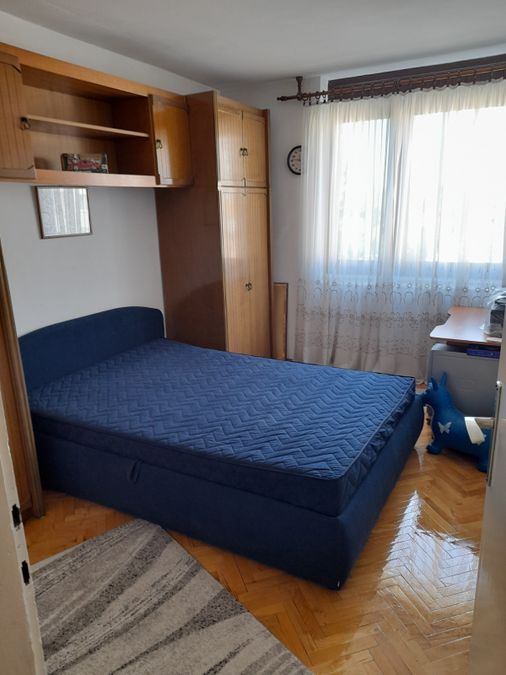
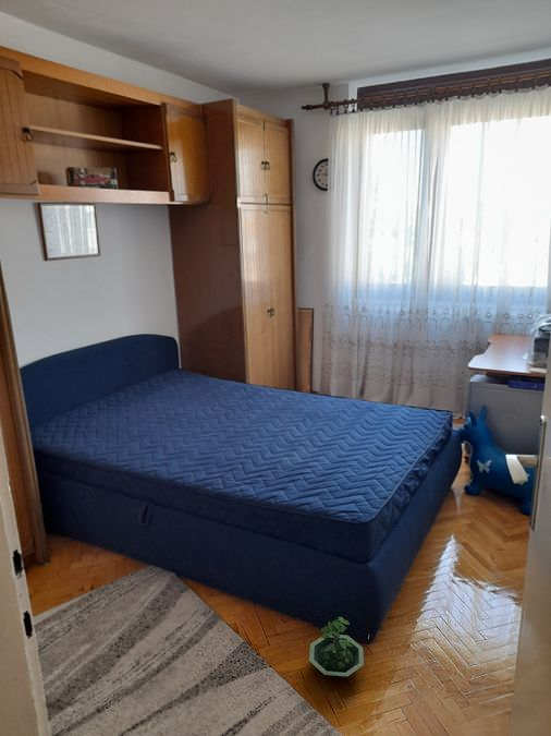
+ terrarium [308,616,365,677]
